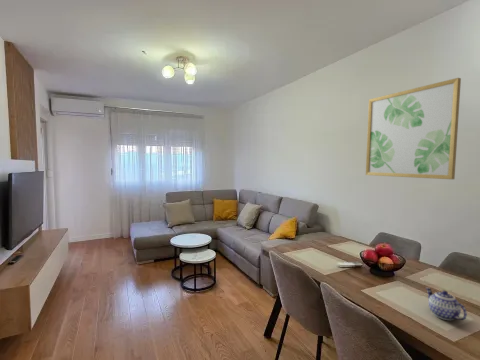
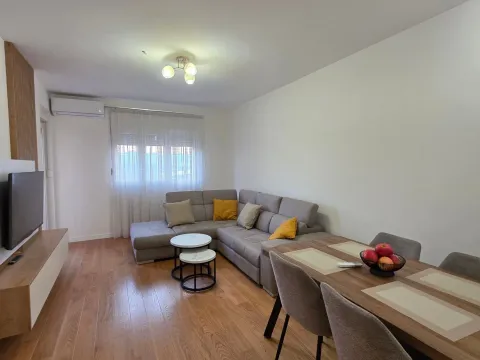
- teapot [425,287,468,321]
- wall art [365,77,462,180]
